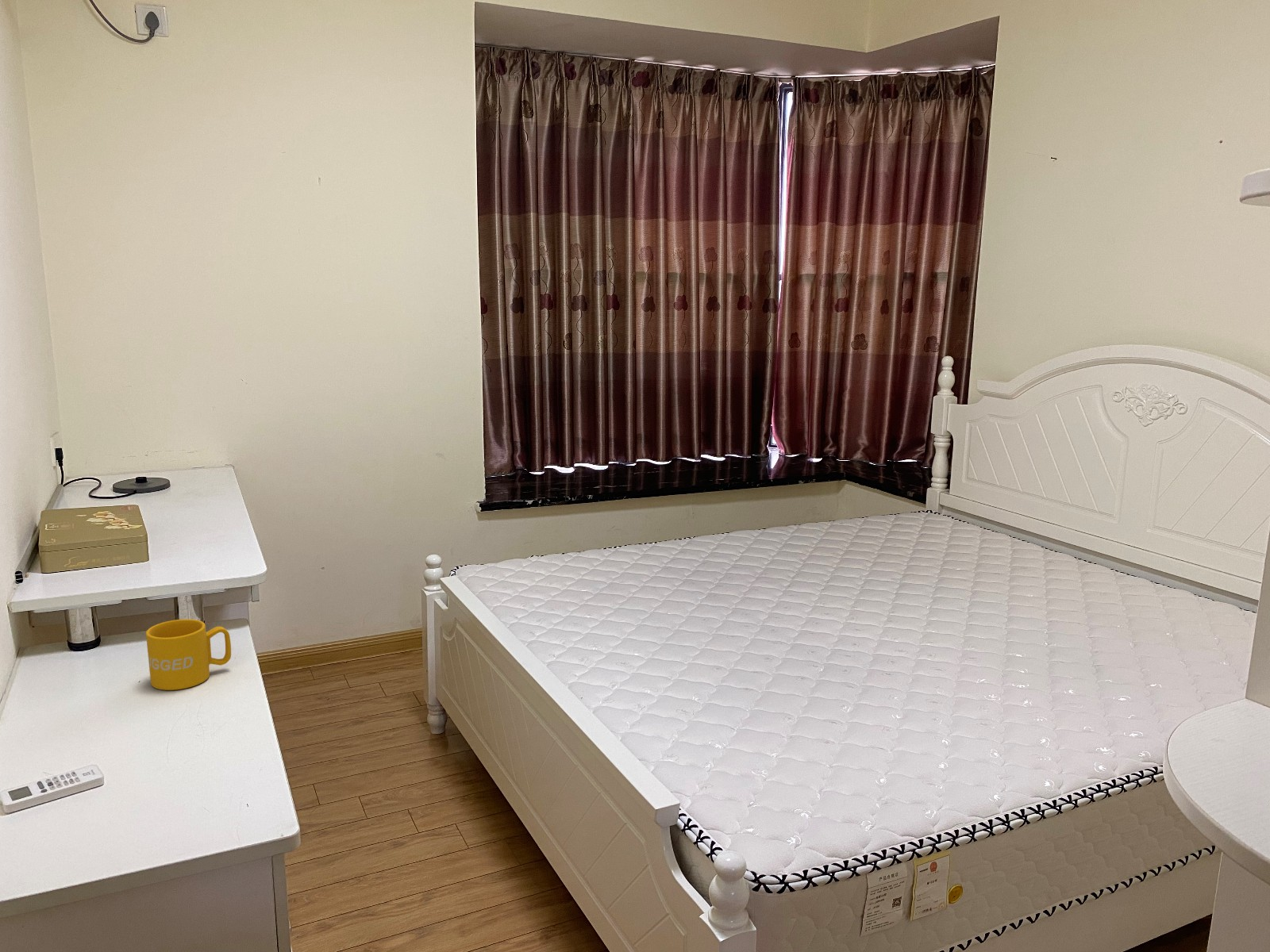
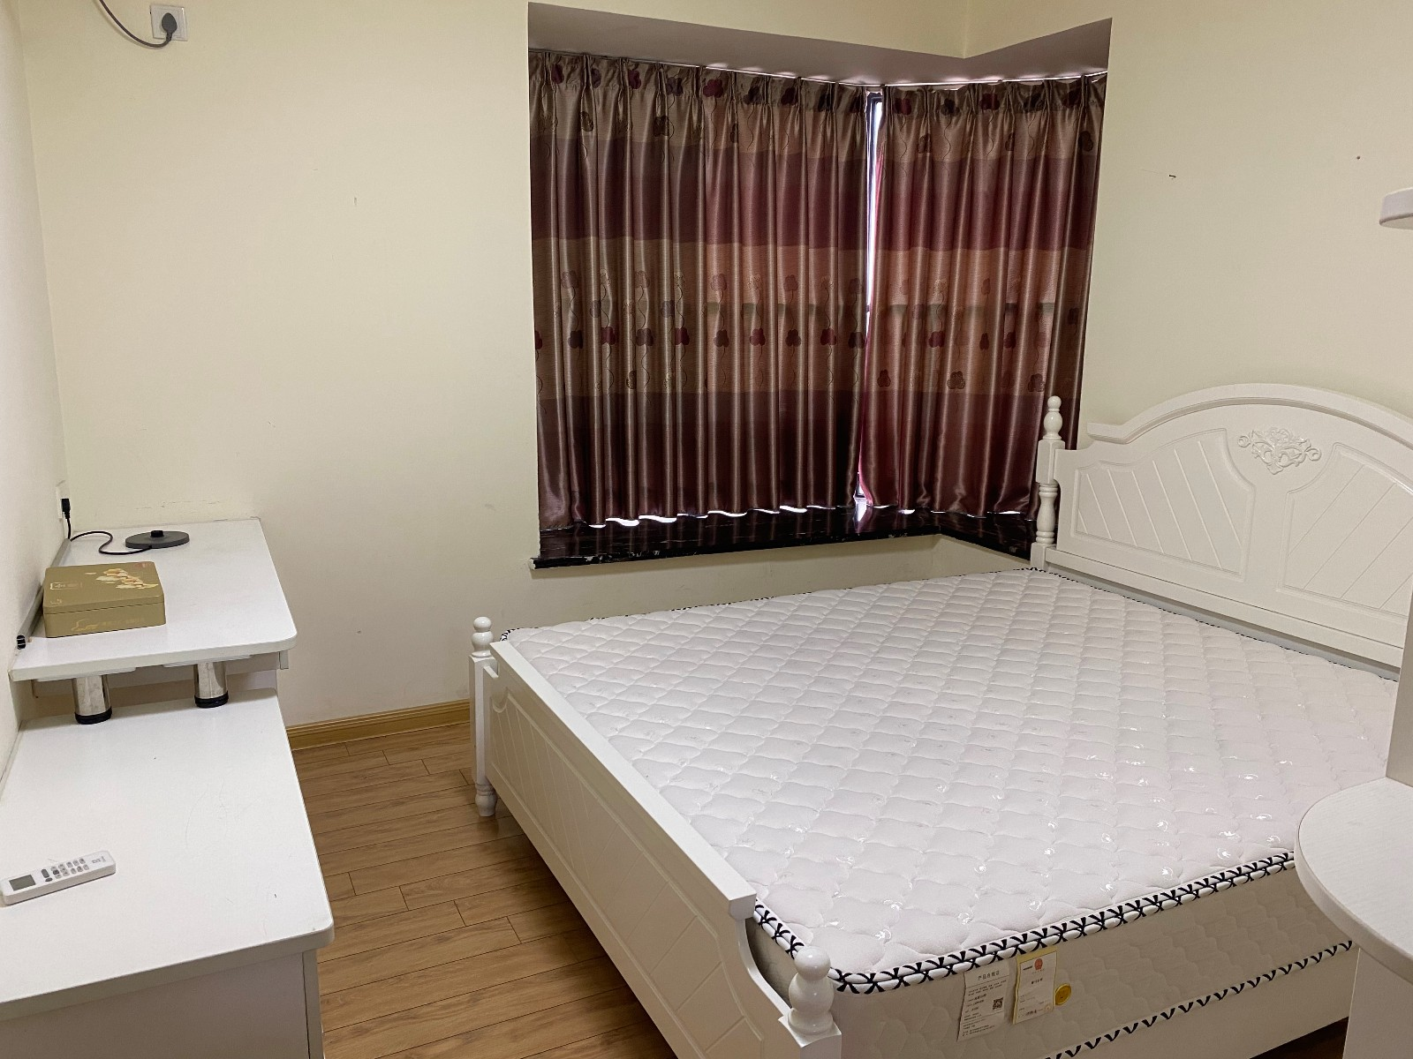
- mug [145,619,232,691]
